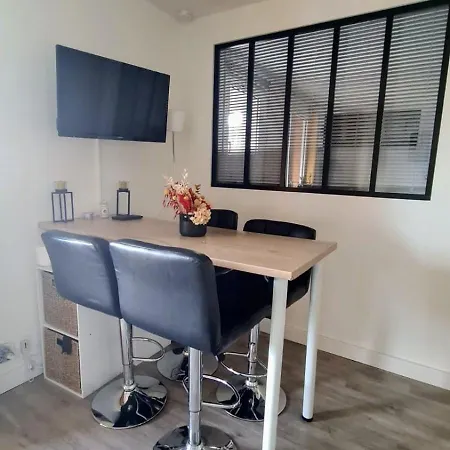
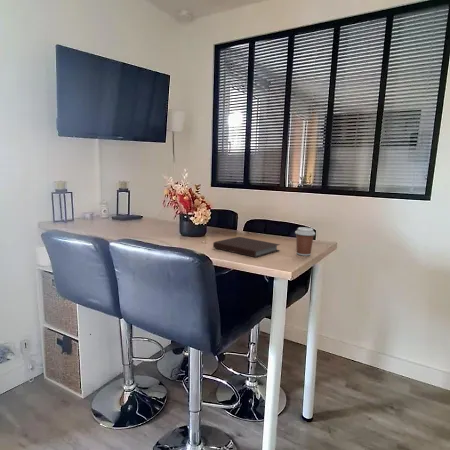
+ notebook [212,236,281,259]
+ coffee cup [294,226,316,257]
